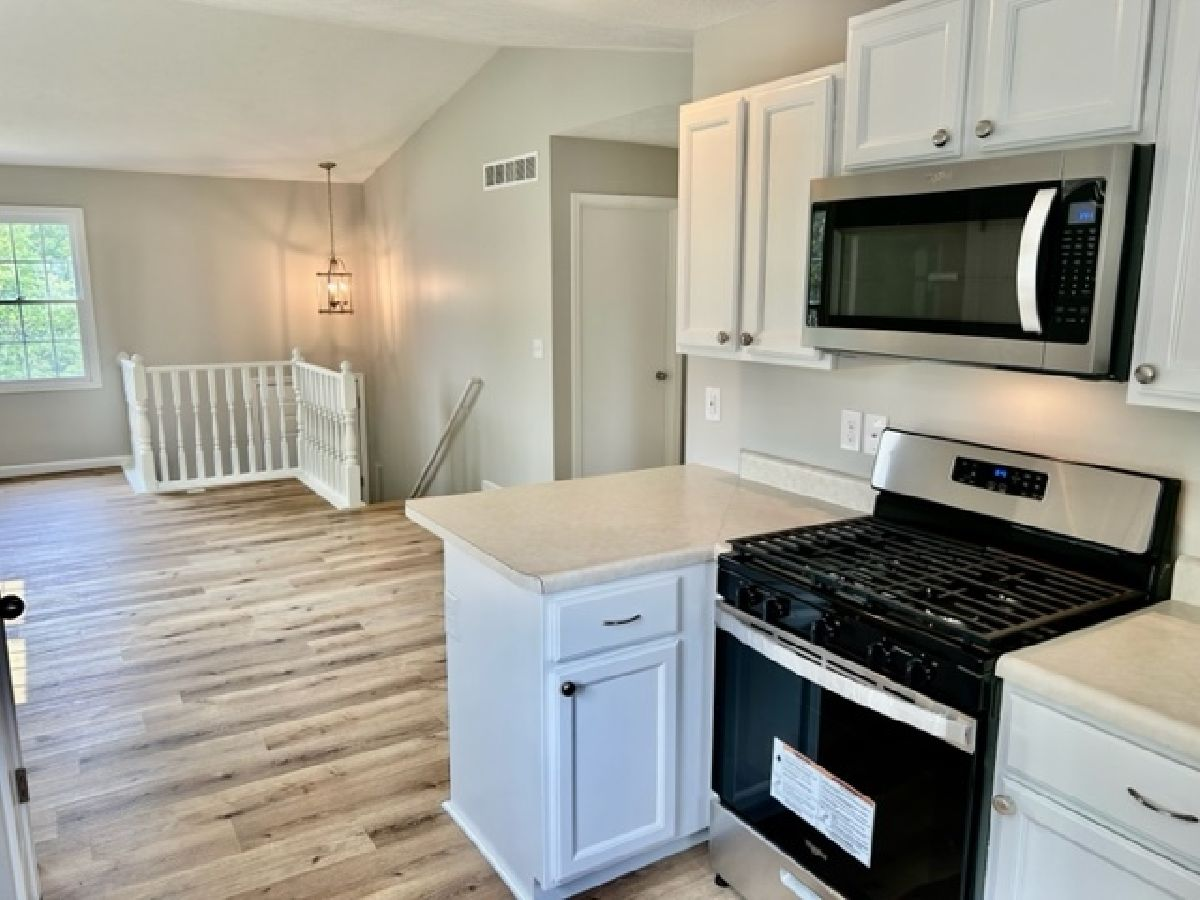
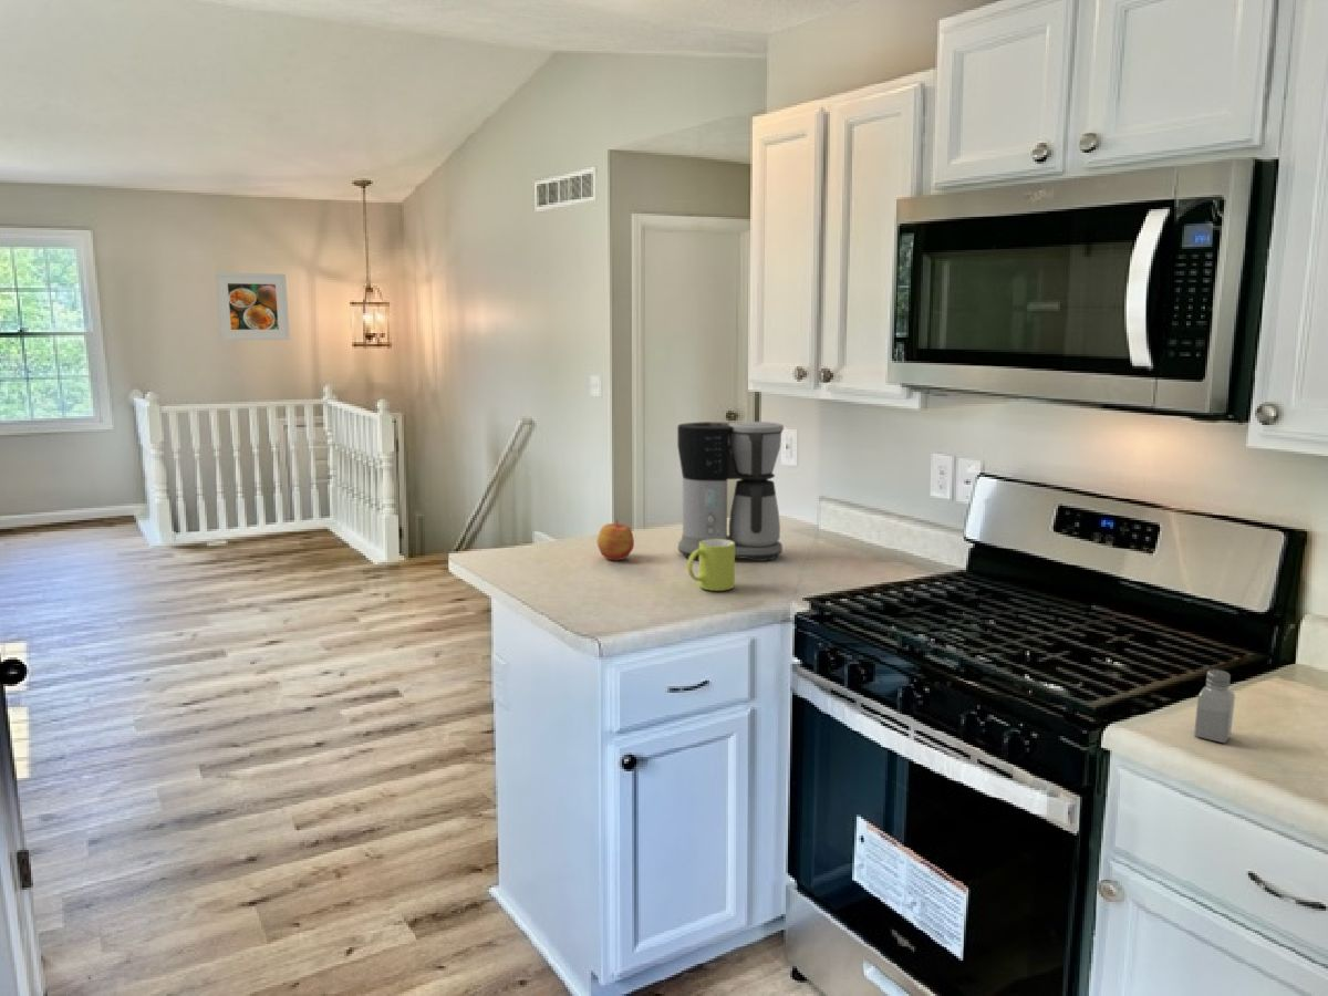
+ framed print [215,271,291,341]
+ apple [596,519,635,561]
+ saltshaker [1193,668,1236,744]
+ coffee maker [676,421,785,562]
+ mug [686,539,736,592]
